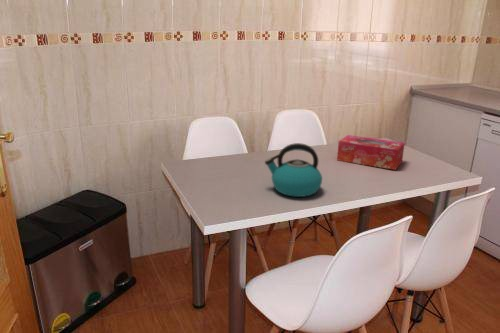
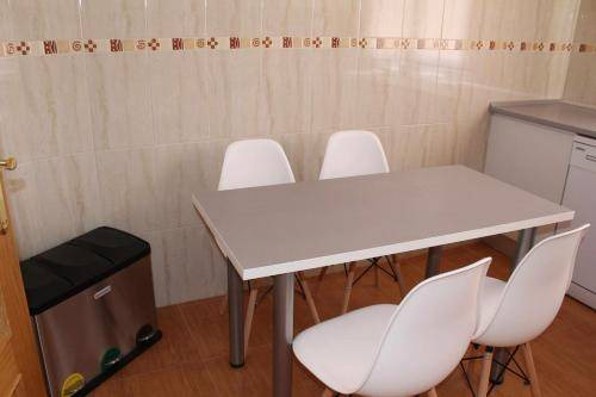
- tissue box [336,134,406,171]
- kettle [264,142,323,198]
